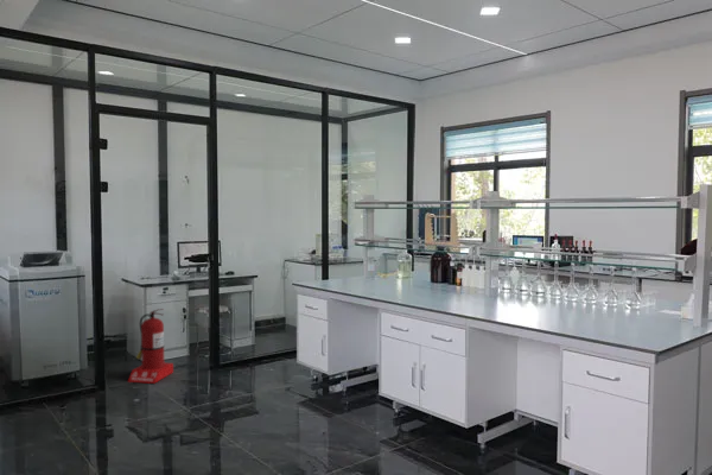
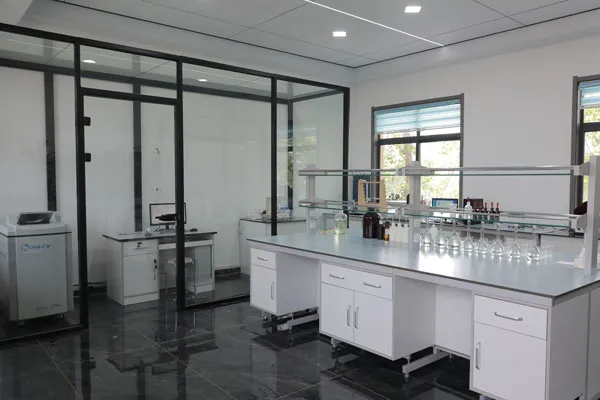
- fire extinguisher [127,308,174,385]
